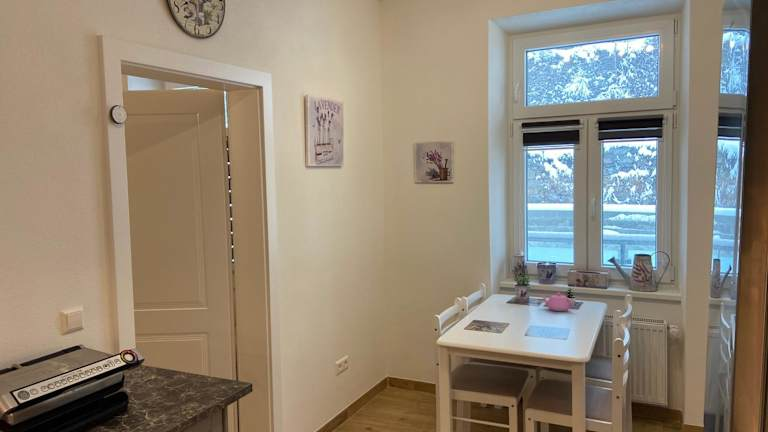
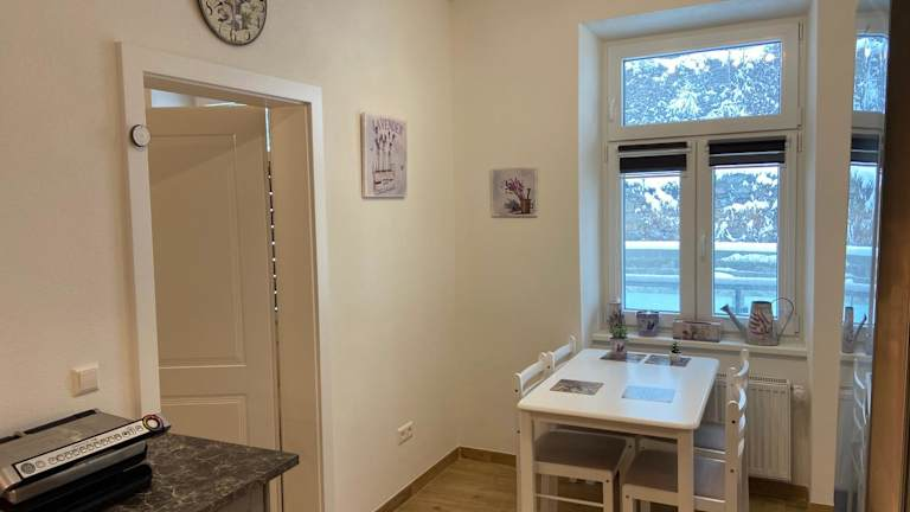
- teapot [540,292,576,312]
